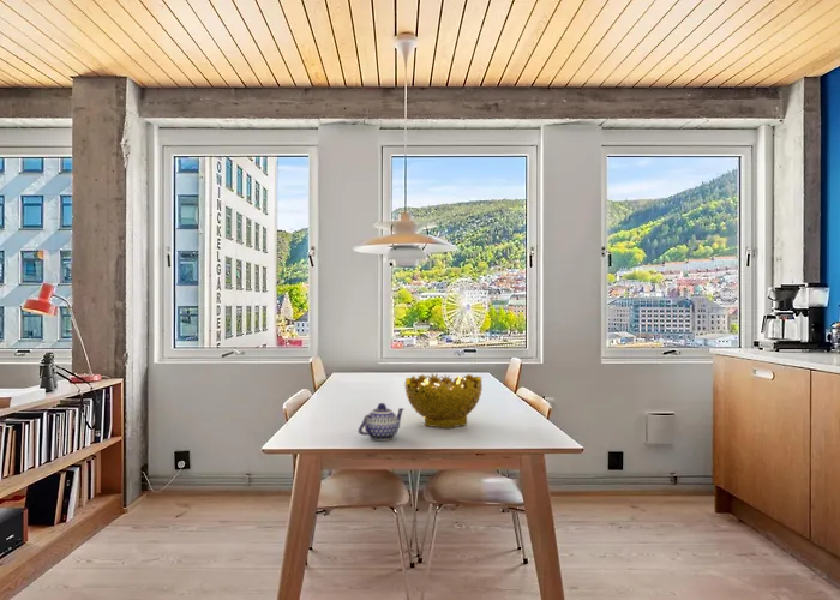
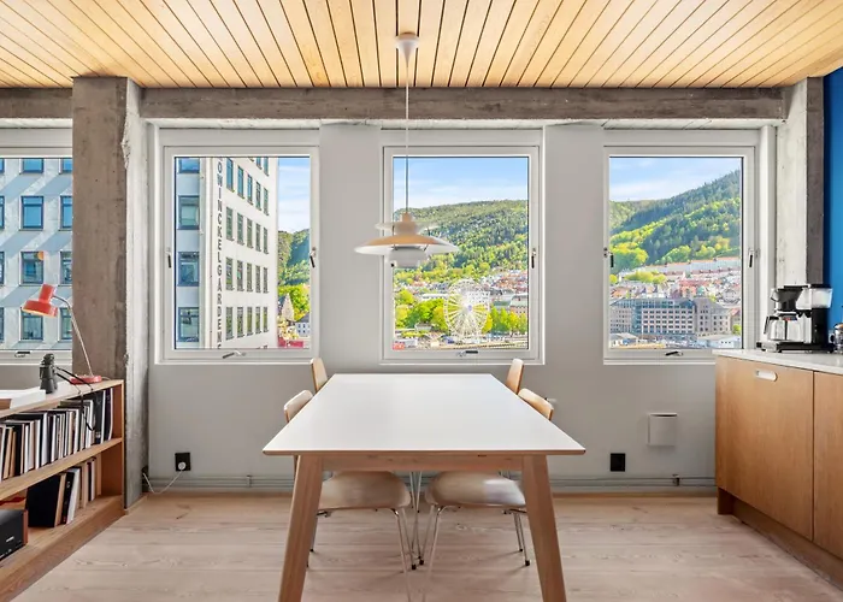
- teapot [356,402,404,442]
- decorative bowl [403,372,484,430]
